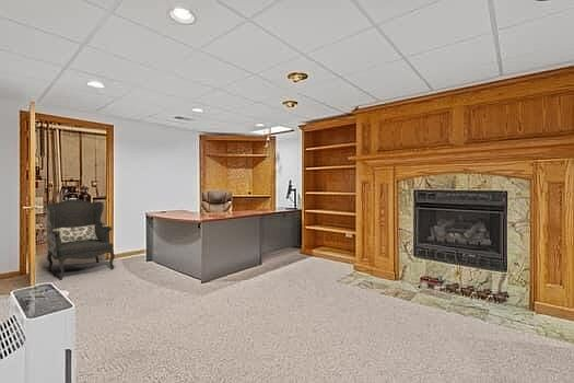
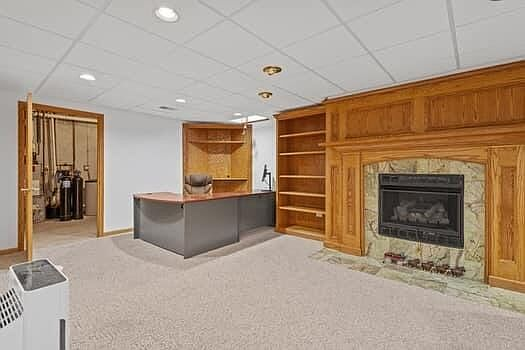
- armchair [46,198,116,280]
